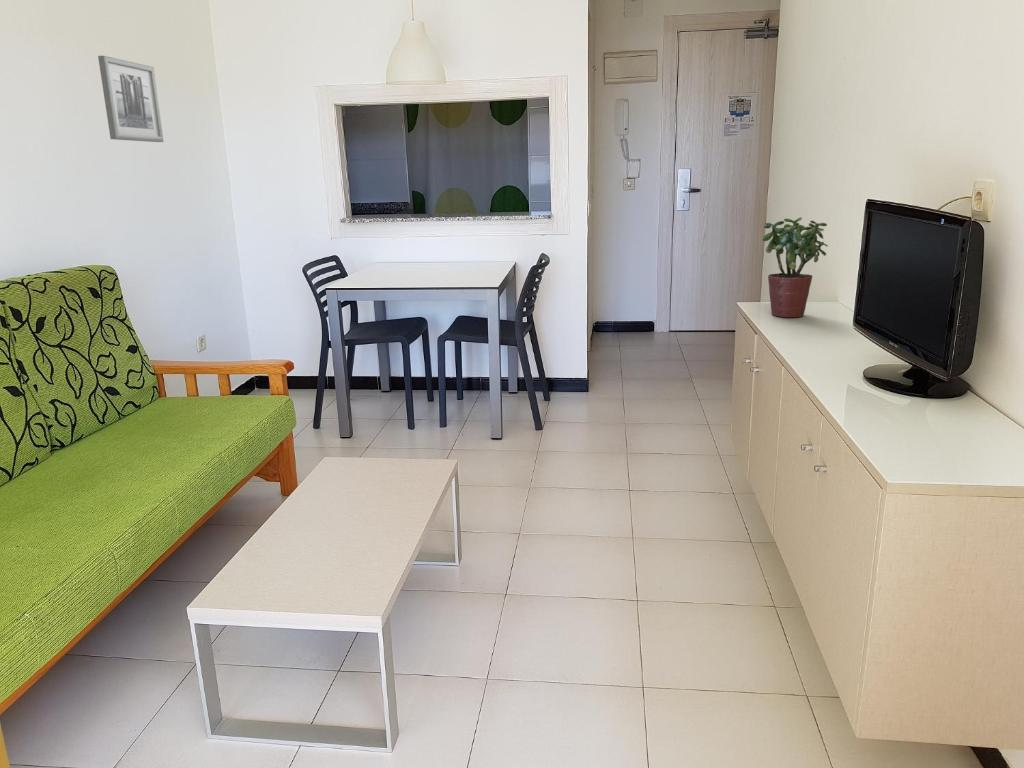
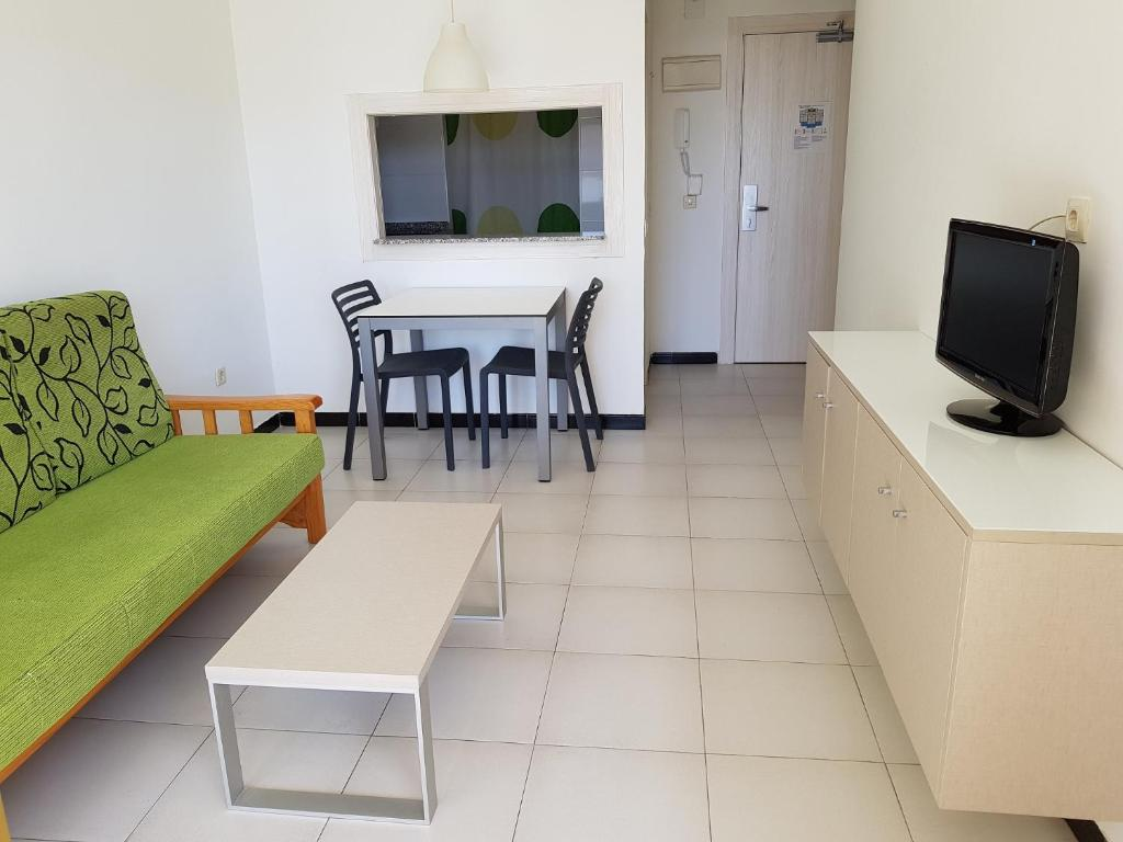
- potted plant [762,216,829,318]
- wall art [97,55,164,143]
